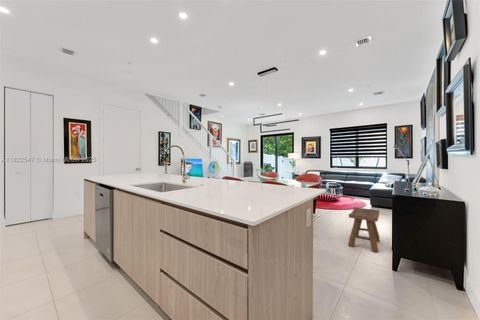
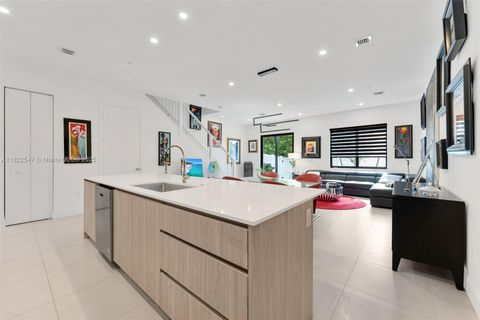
- stool [347,206,381,253]
